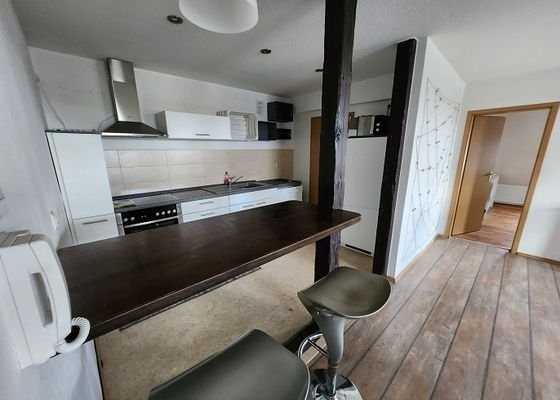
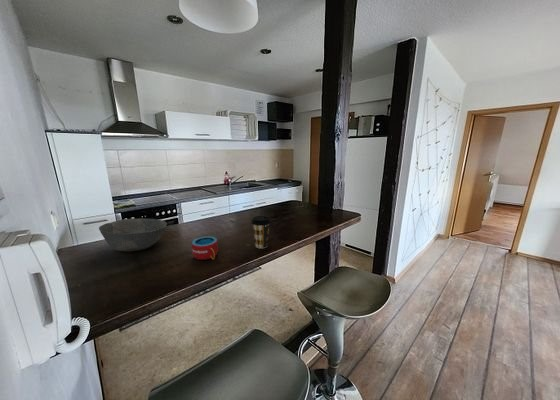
+ mug [191,236,219,261]
+ coffee cup [251,215,271,249]
+ bowl [98,217,168,252]
